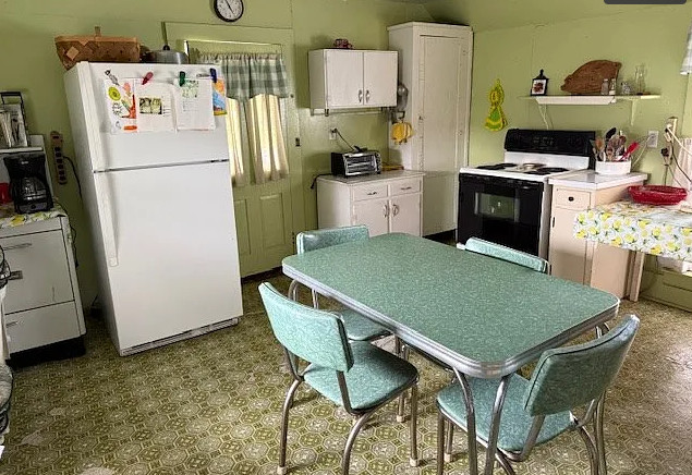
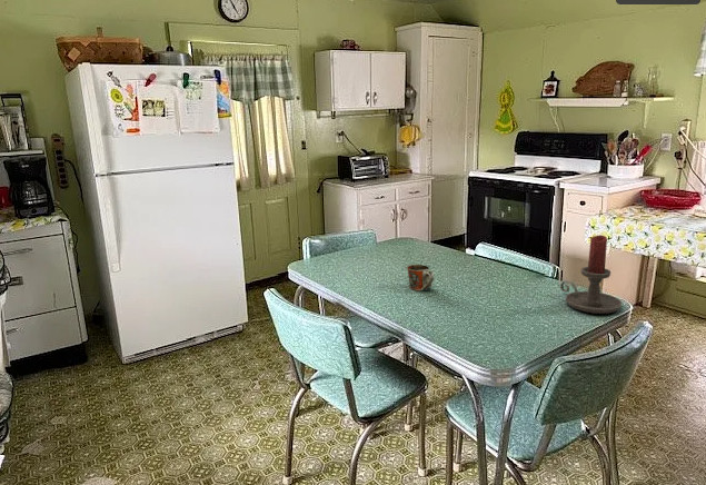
+ candle holder [559,235,623,315]
+ mug [404,264,435,291]
